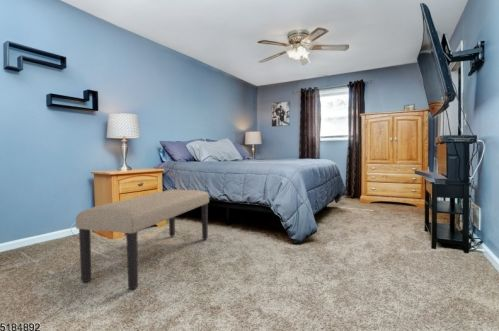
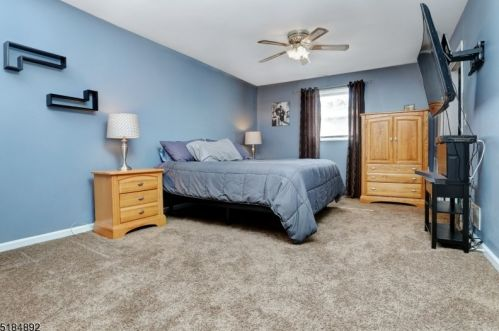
- bench [75,189,210,290]
